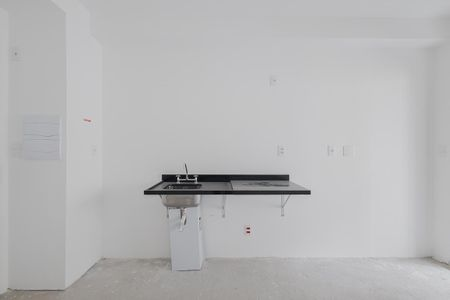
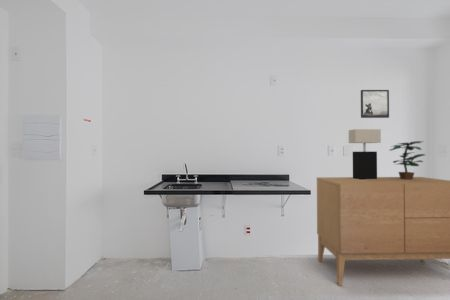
+ table lamp [348,128,382,180]
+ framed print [360,89,390,119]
+ potted plant [389,140,425,180]
+ sideboard [316,176,450,287]
